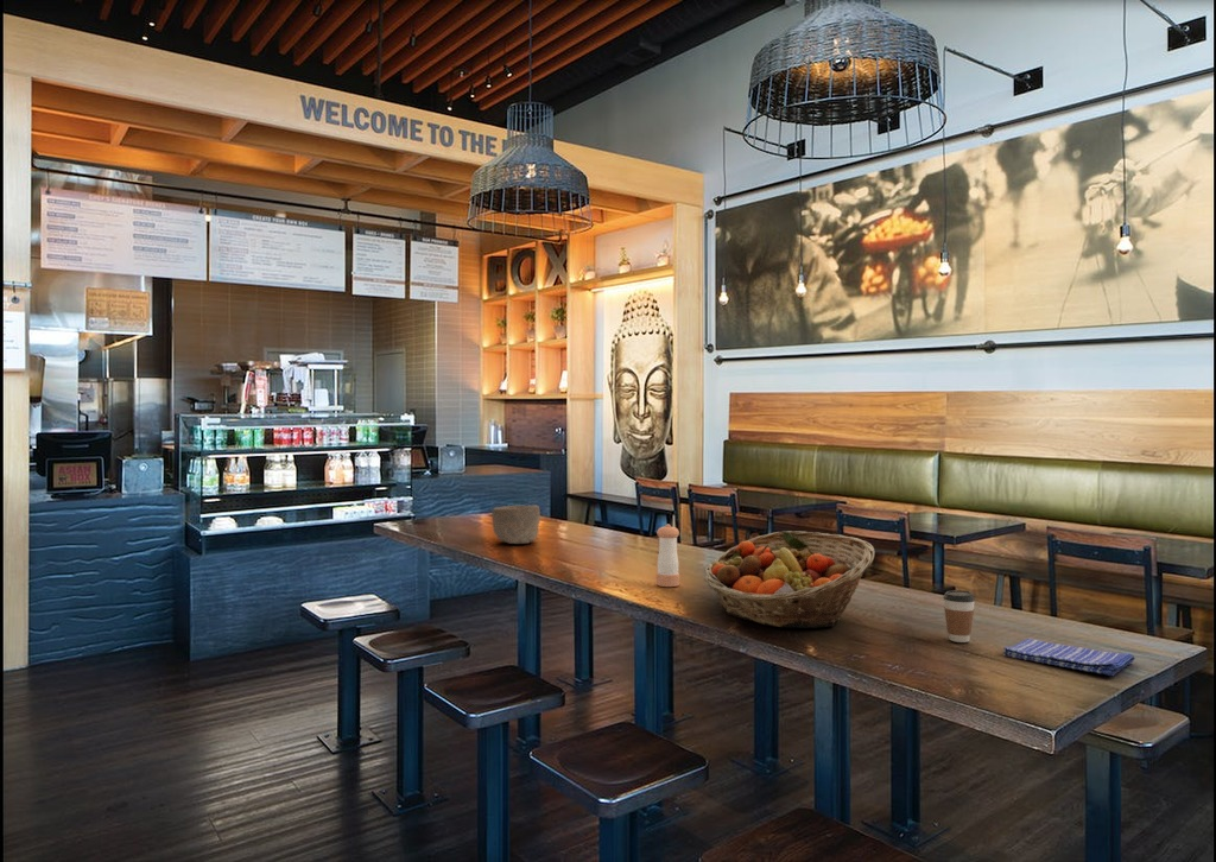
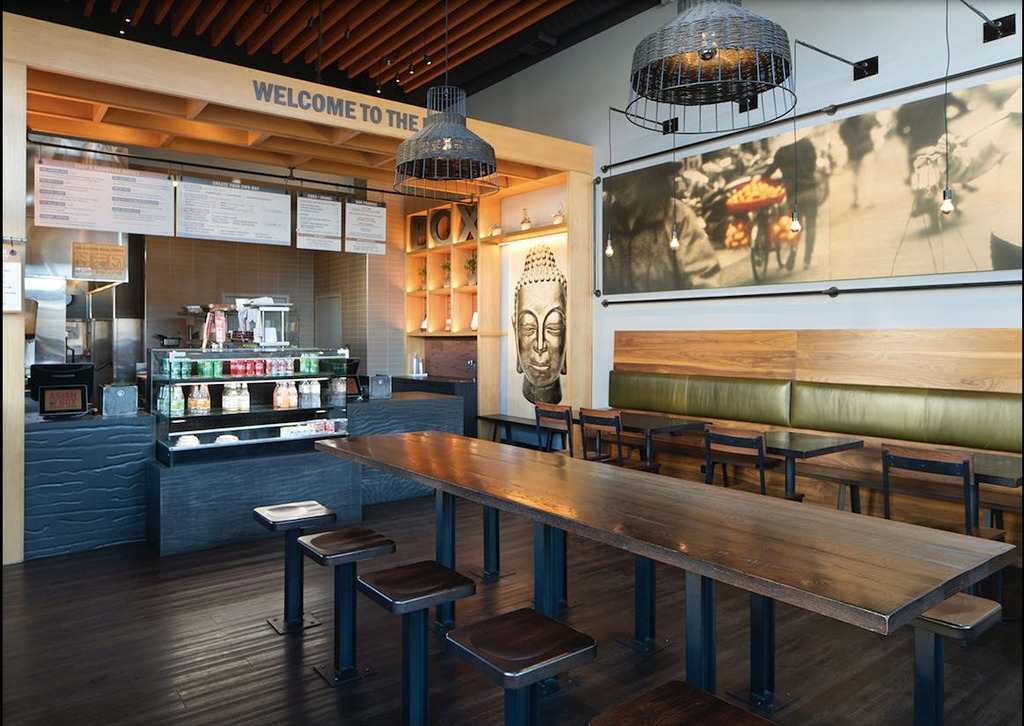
- coffee cup [942,589,976,644]
- pepper shaker [656,524,680,588]
- fruit basket [704,530,876,629]
- bowl [490,505,542,545]
- dish towel [1002,638,1136,677]
